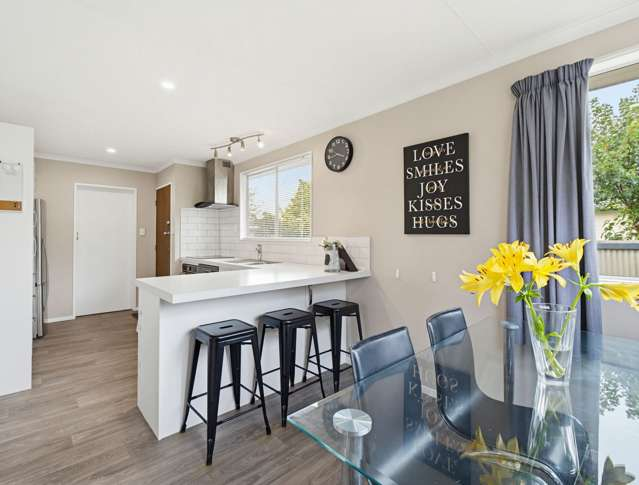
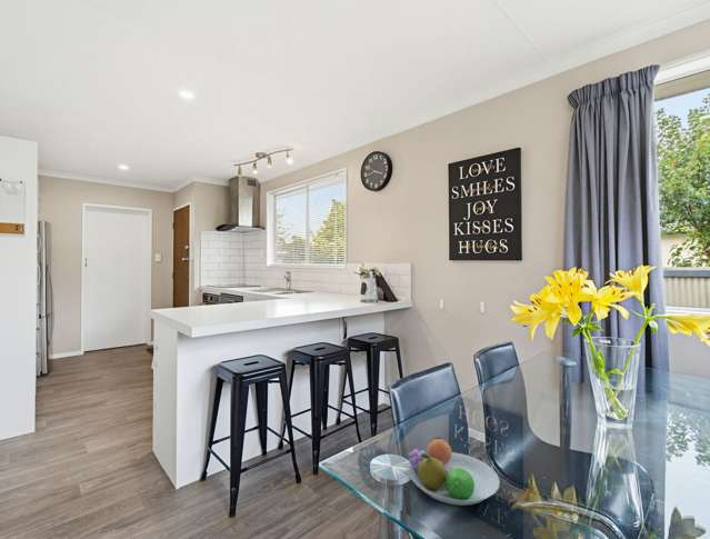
+ fruit bowl [407,436,501,507]
